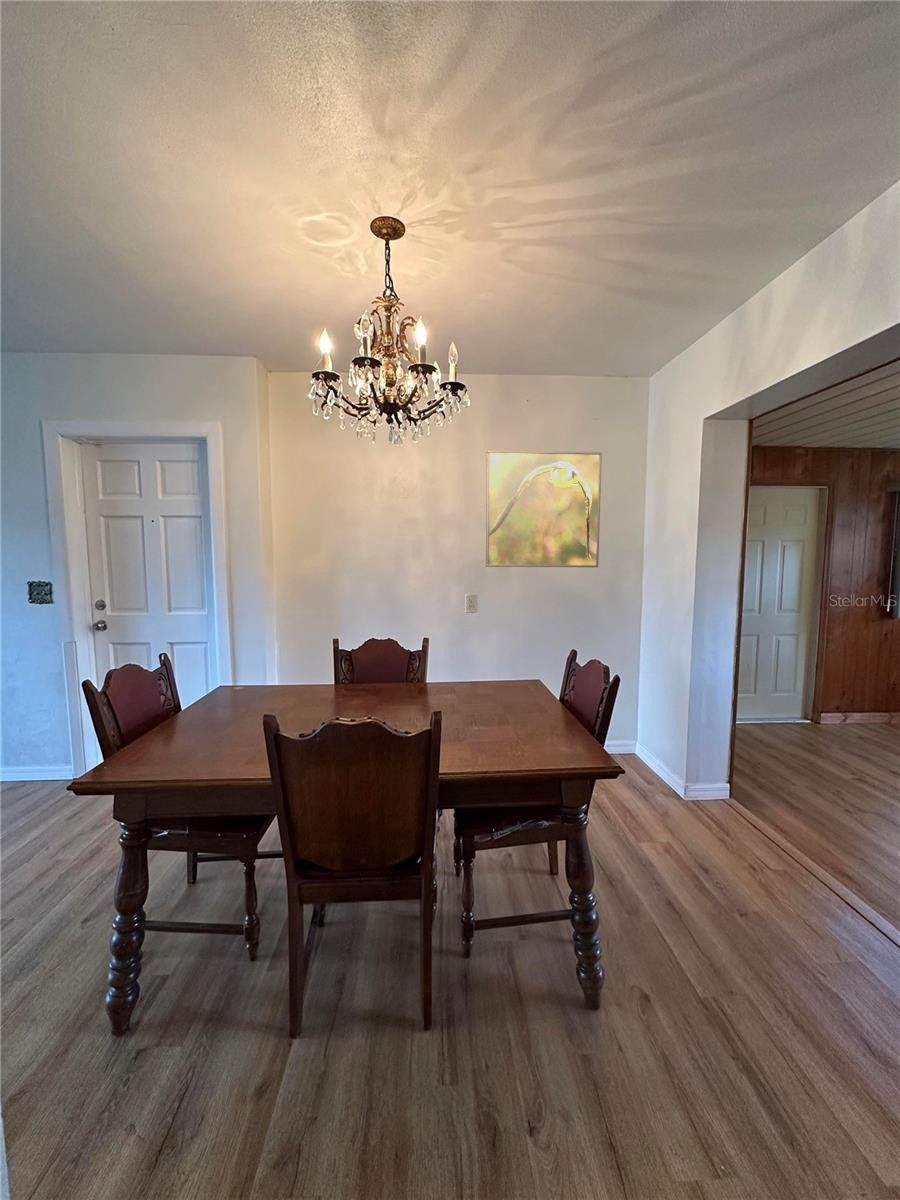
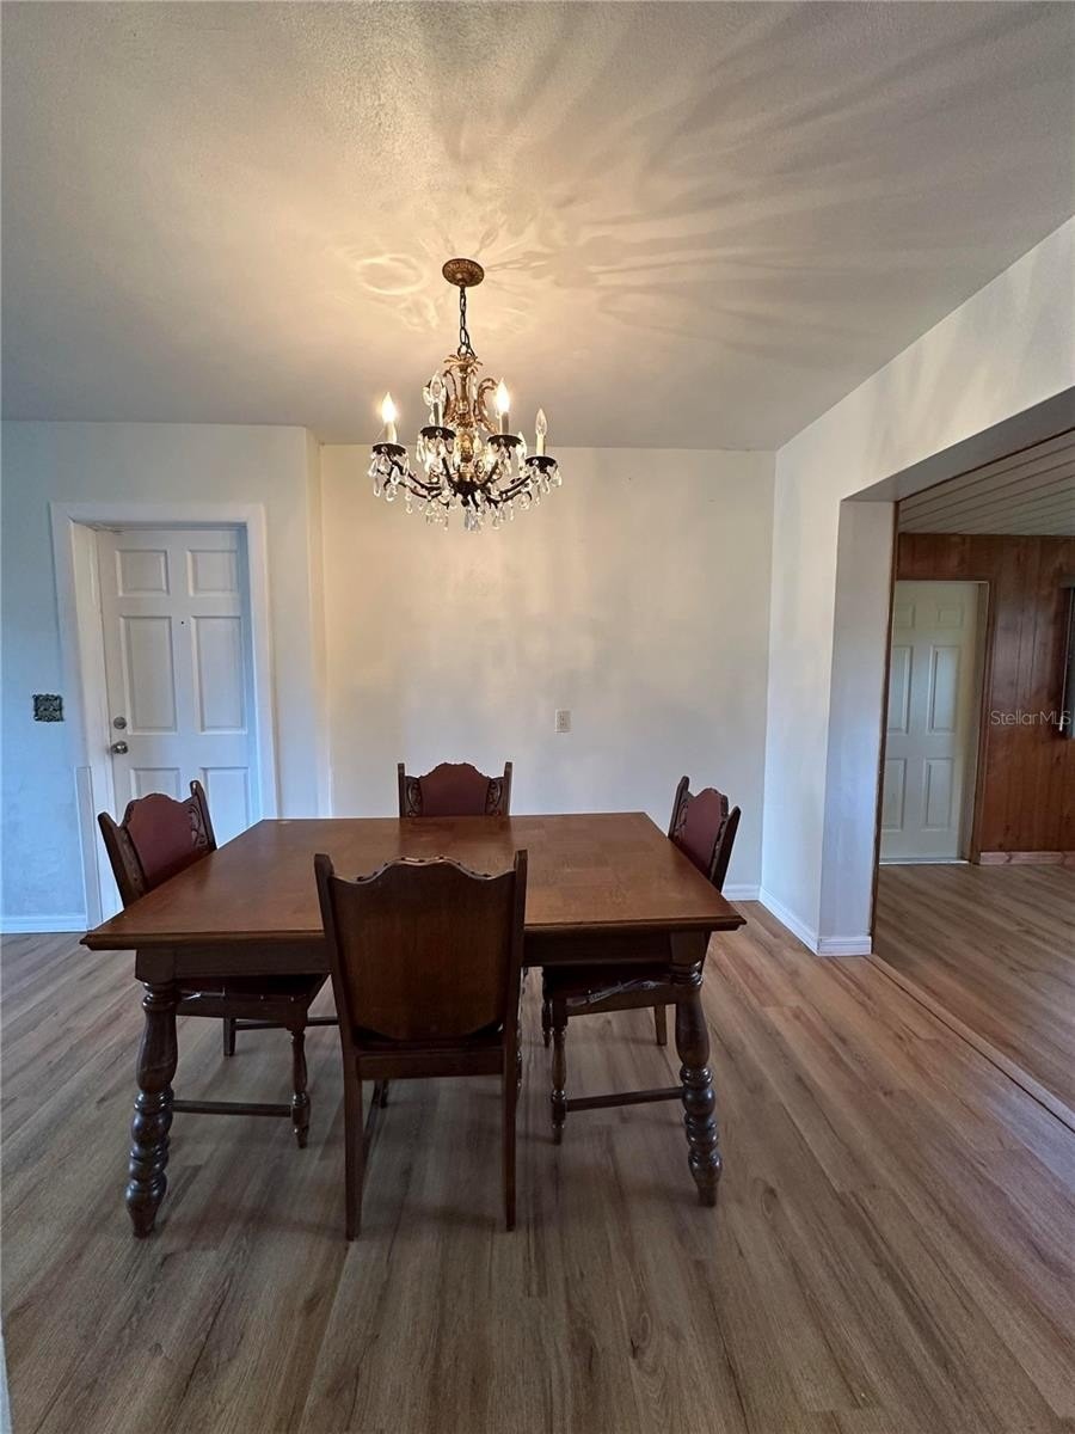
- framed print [485,449,603,568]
